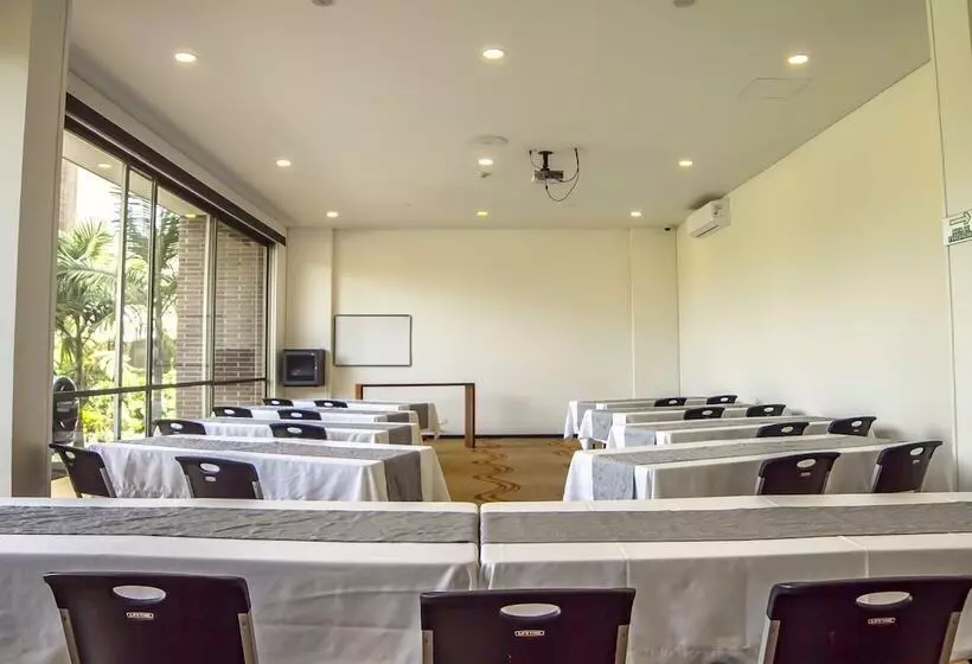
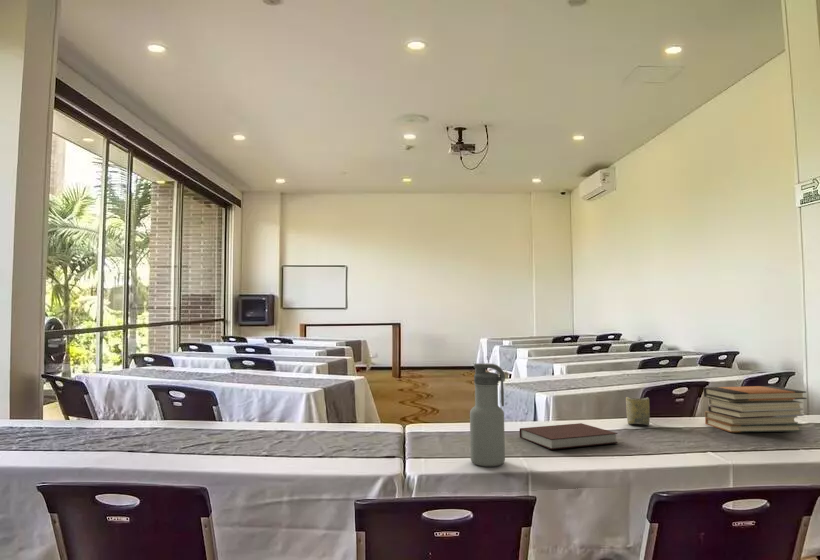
+ water bottle [469,362,506,467]
+ cup [625,396,651,426]
+ book stack [702,385,808,433]
+ notebook [519,422,619,450]
